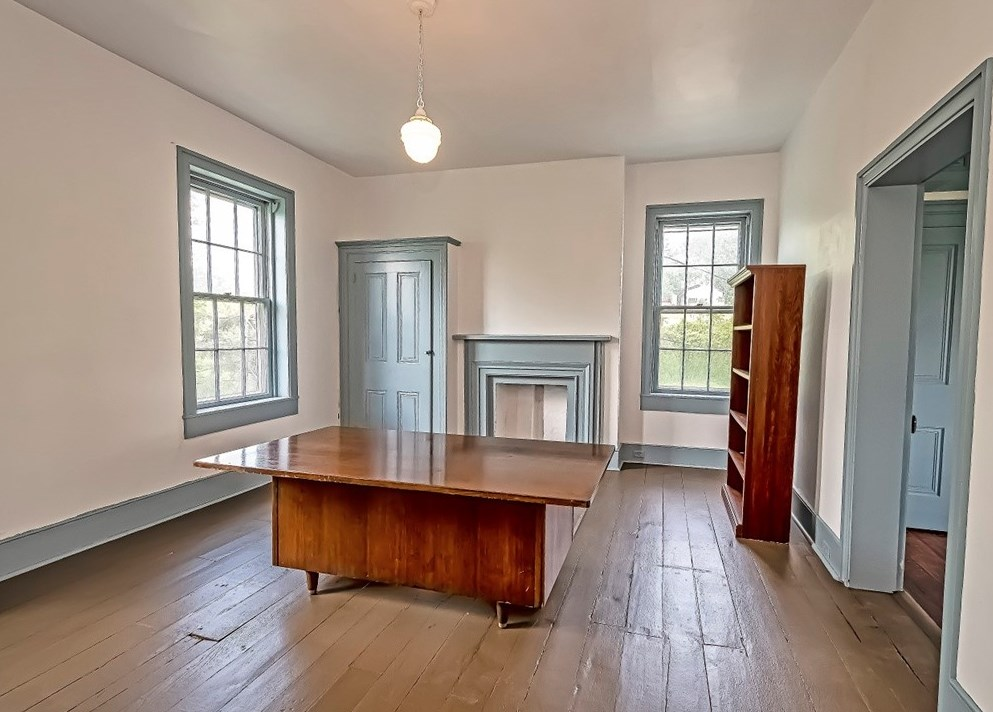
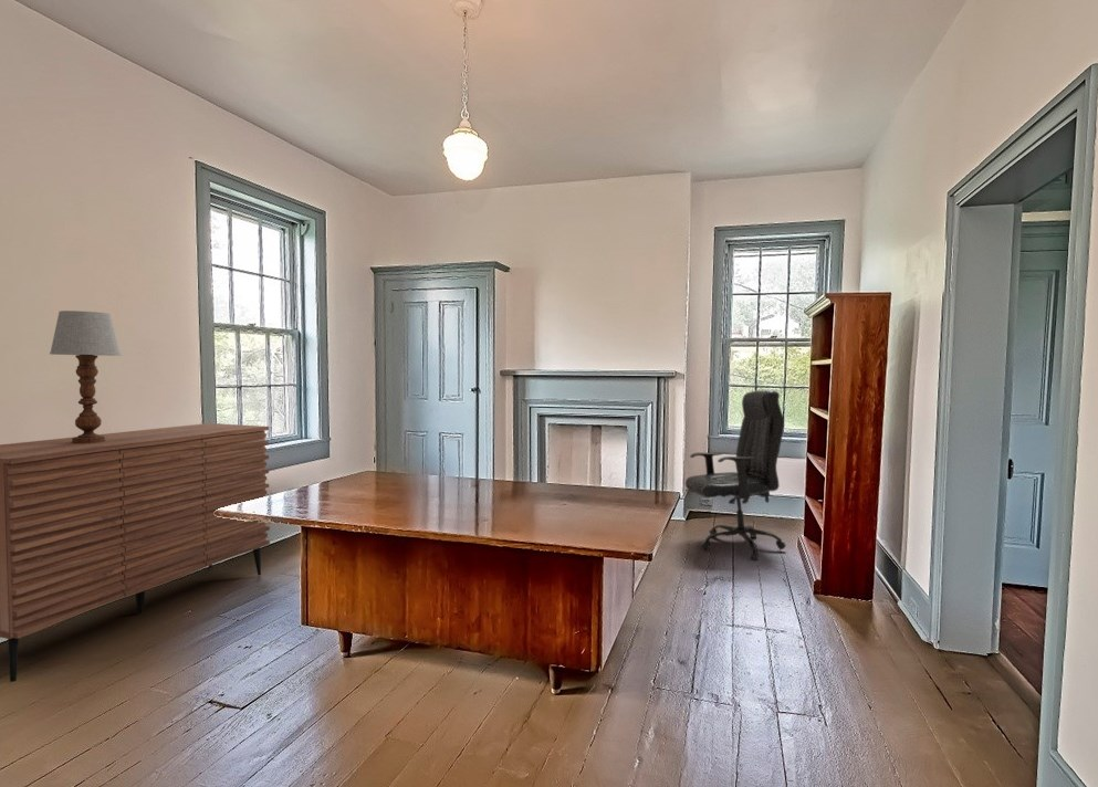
+ sideboard [0,422,271,683]
+ office chair [684,389,787,560]
+ table lamp [49,309,123,443]
